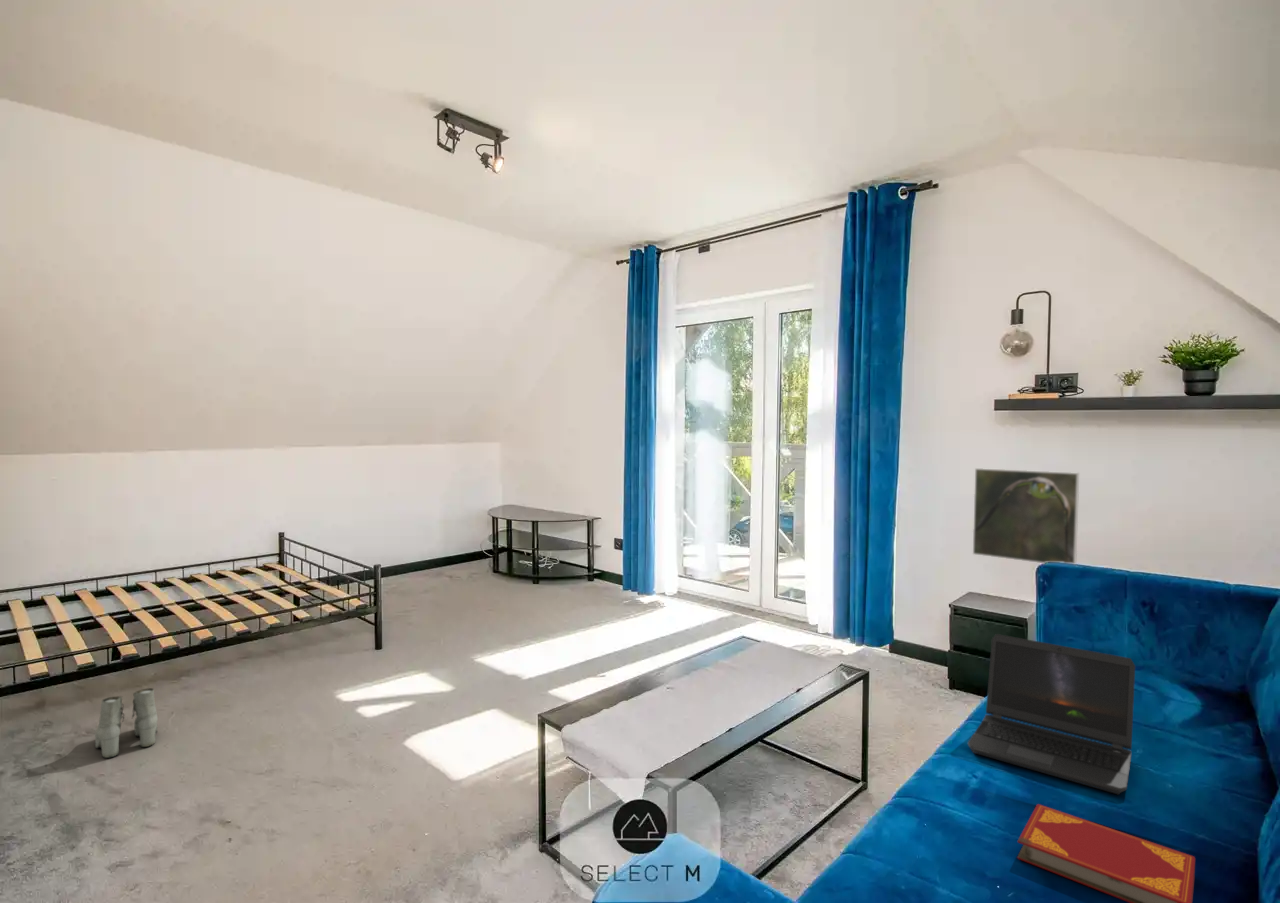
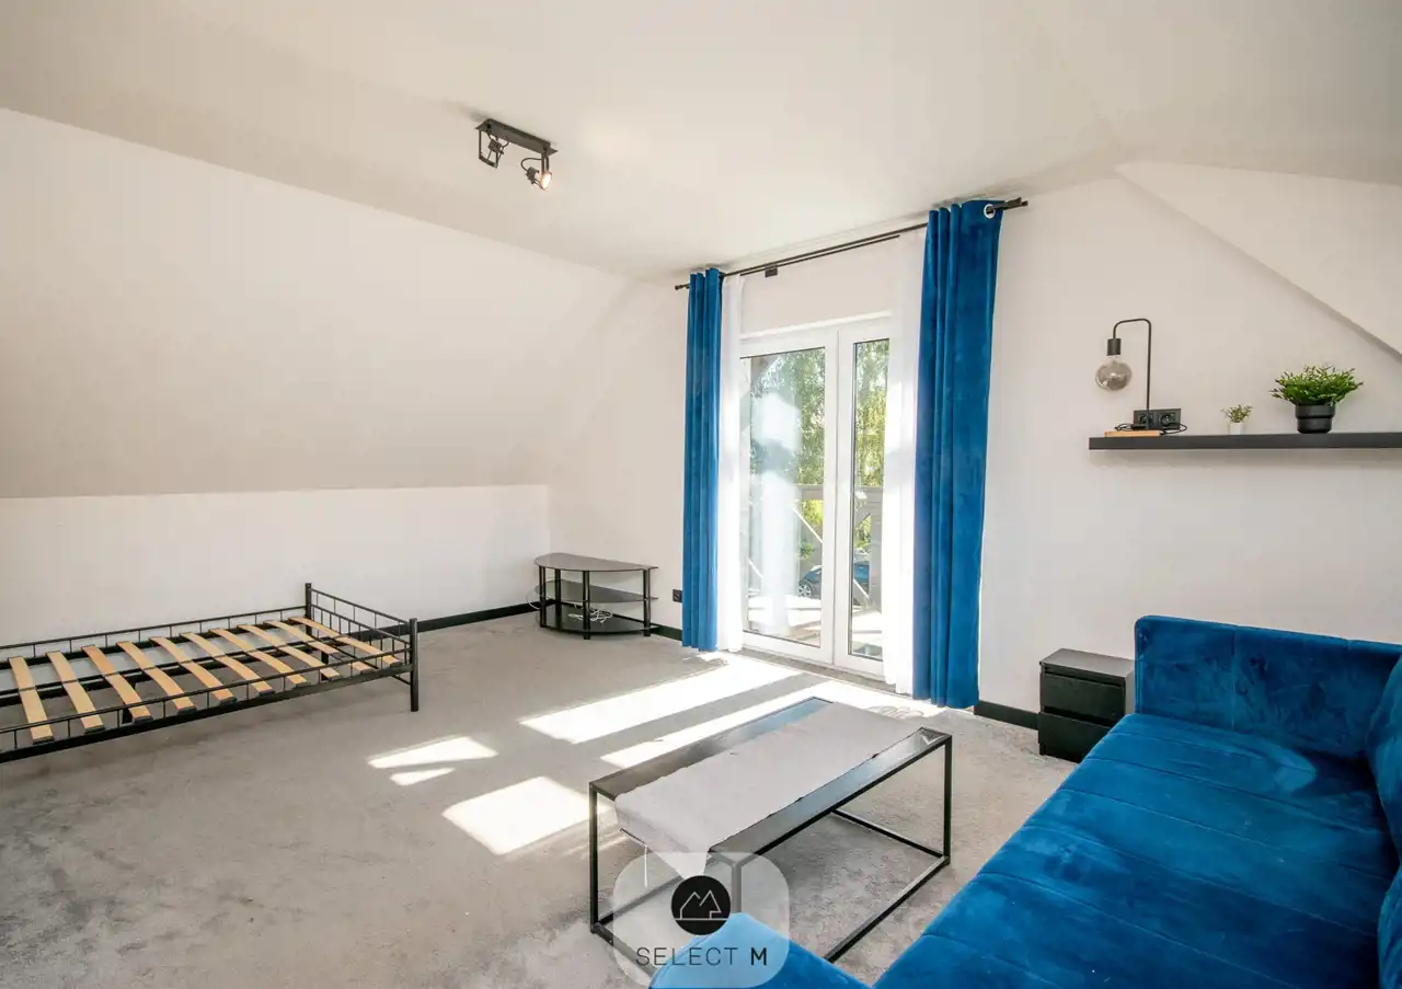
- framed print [972,467,1080,565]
- boots [94,687,159,759]
- laptop computer [967,633,1136,796]
- hardback book [1016,803,1196,903]
